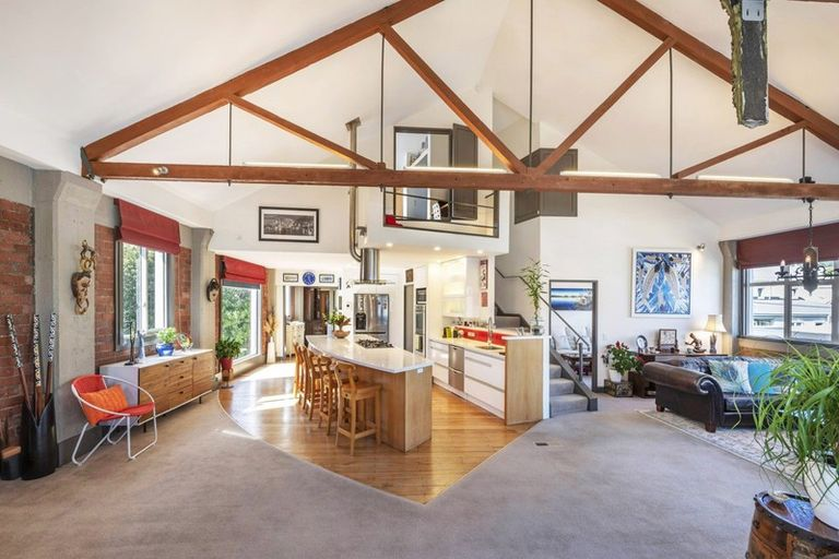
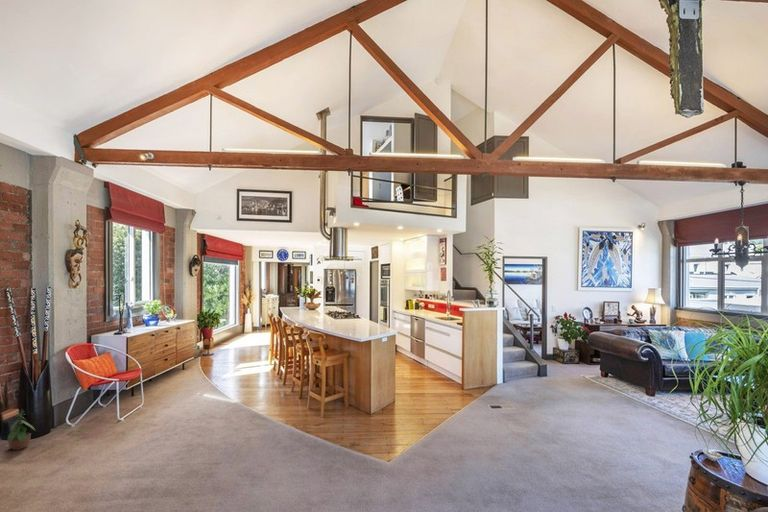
+ potted plant [6,408,37,451]
